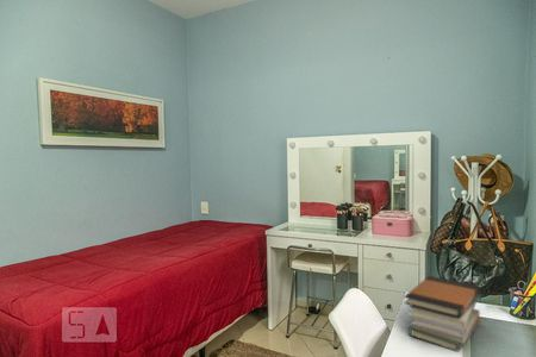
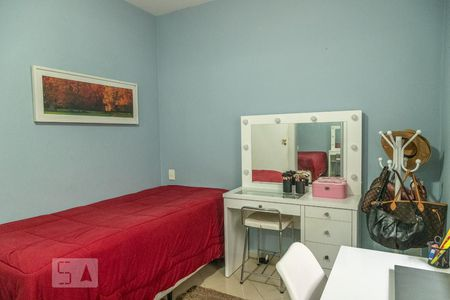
- book stack [404,275,482,353]
